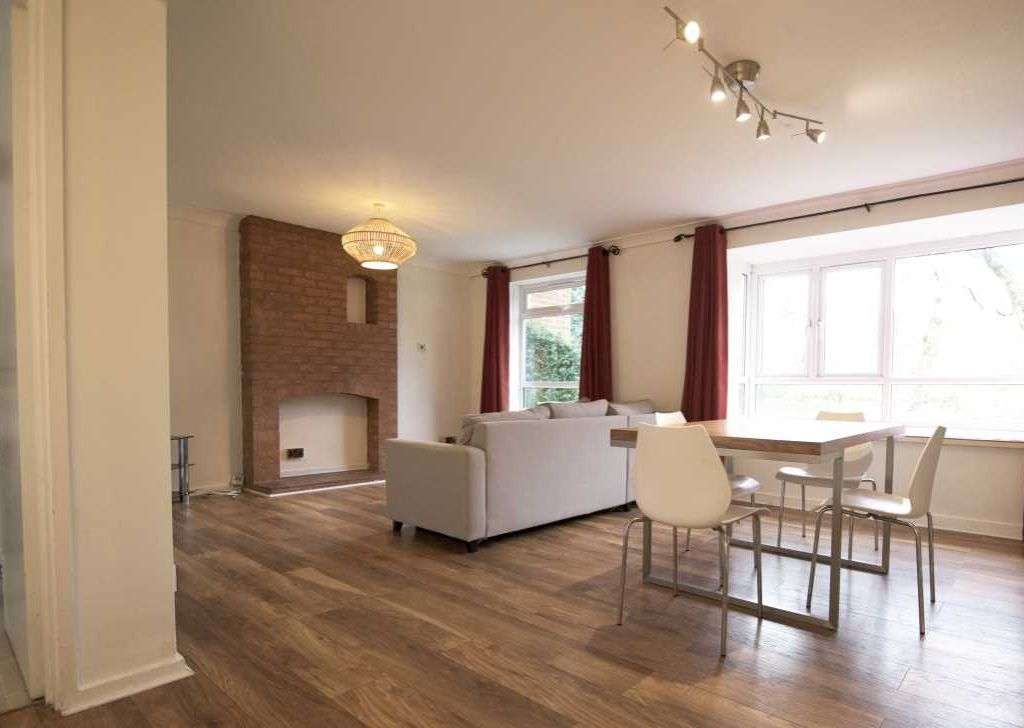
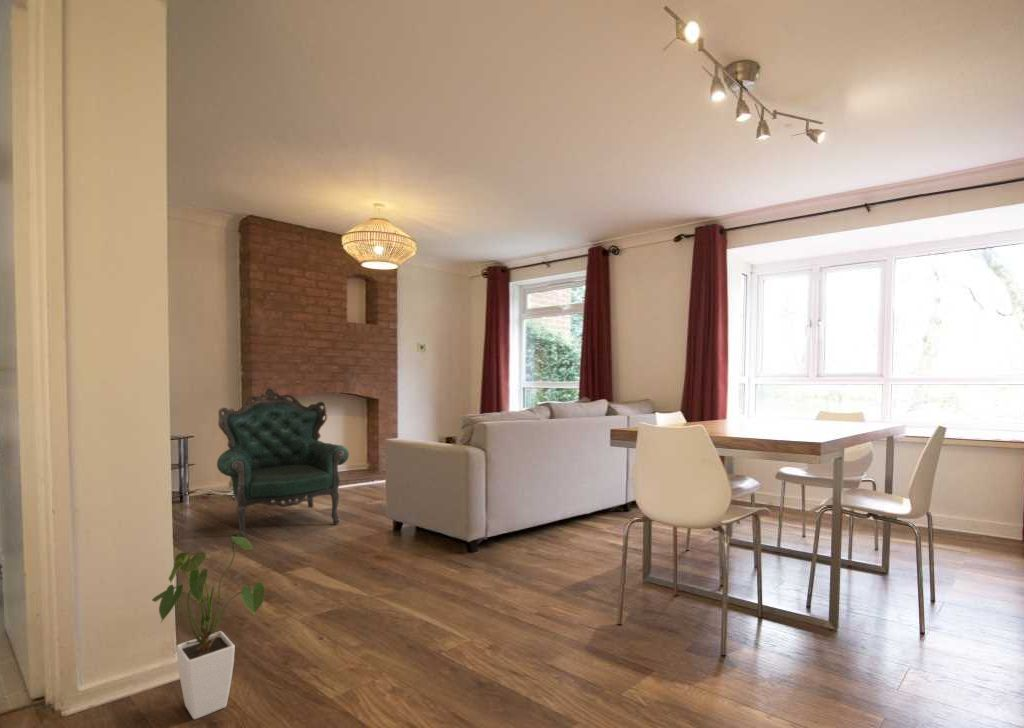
+ house plant [151,533,266,720]
+ armchair [216,387,350,537]
